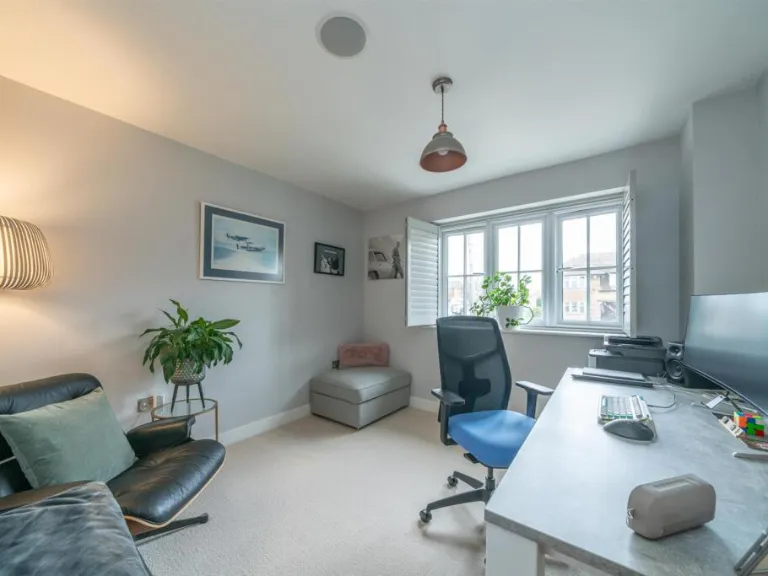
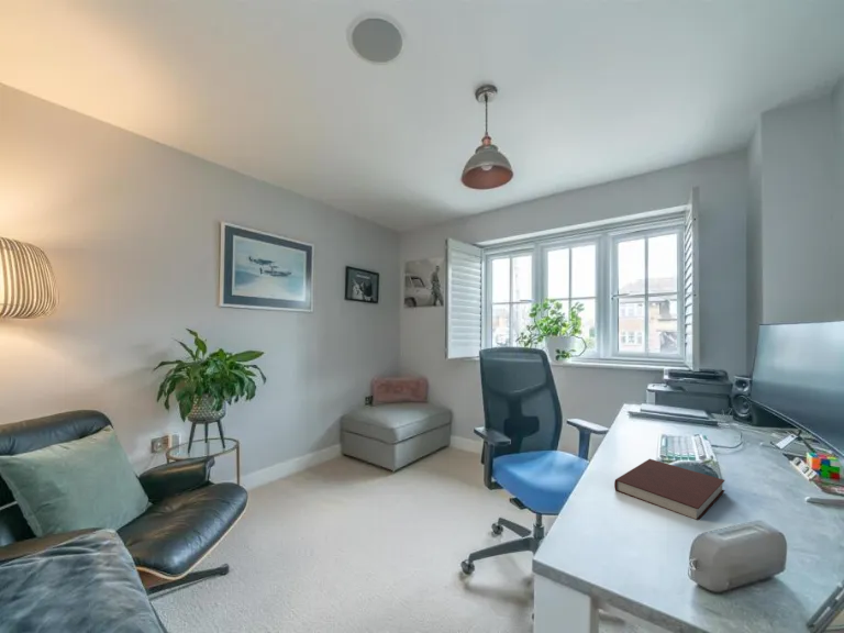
+ notebook [613,458,726,522]
